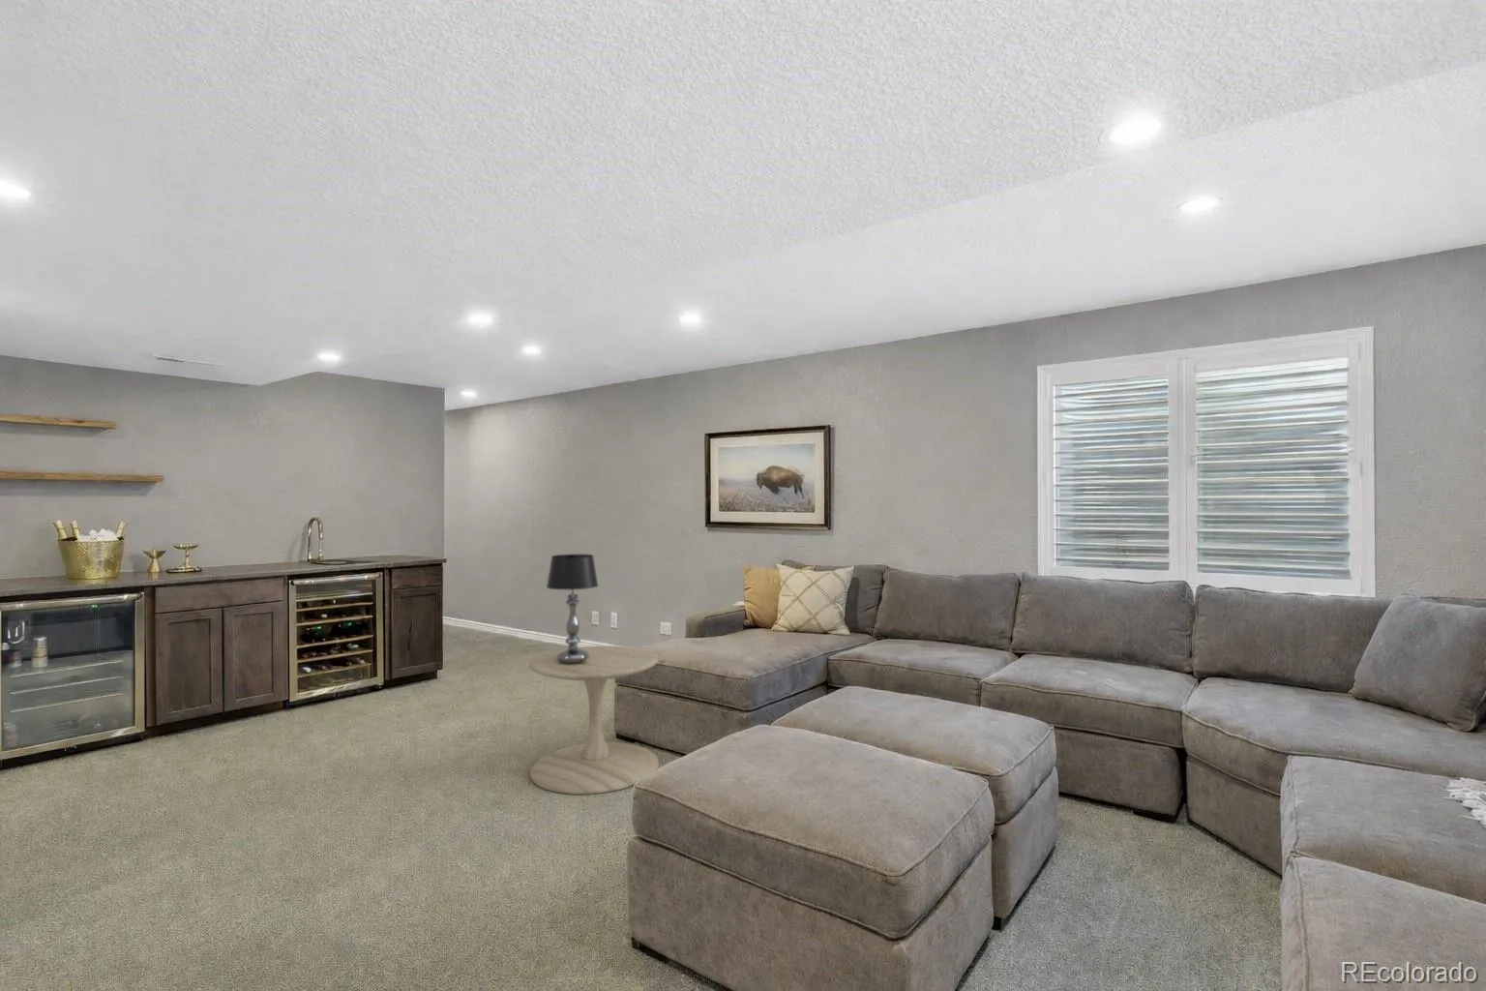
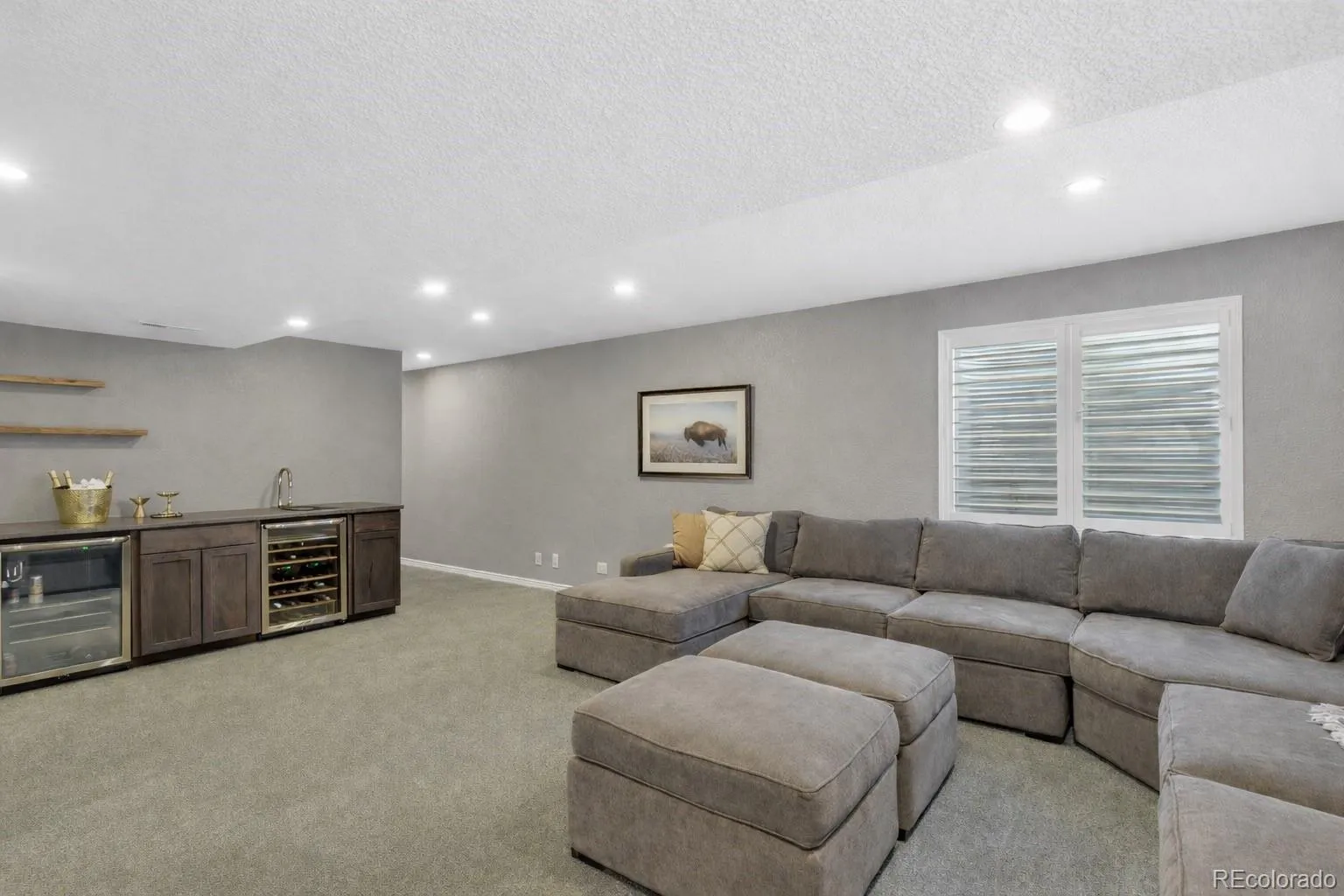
- side table [530,645,660,795]
- table lamp [545,553,599,663]
